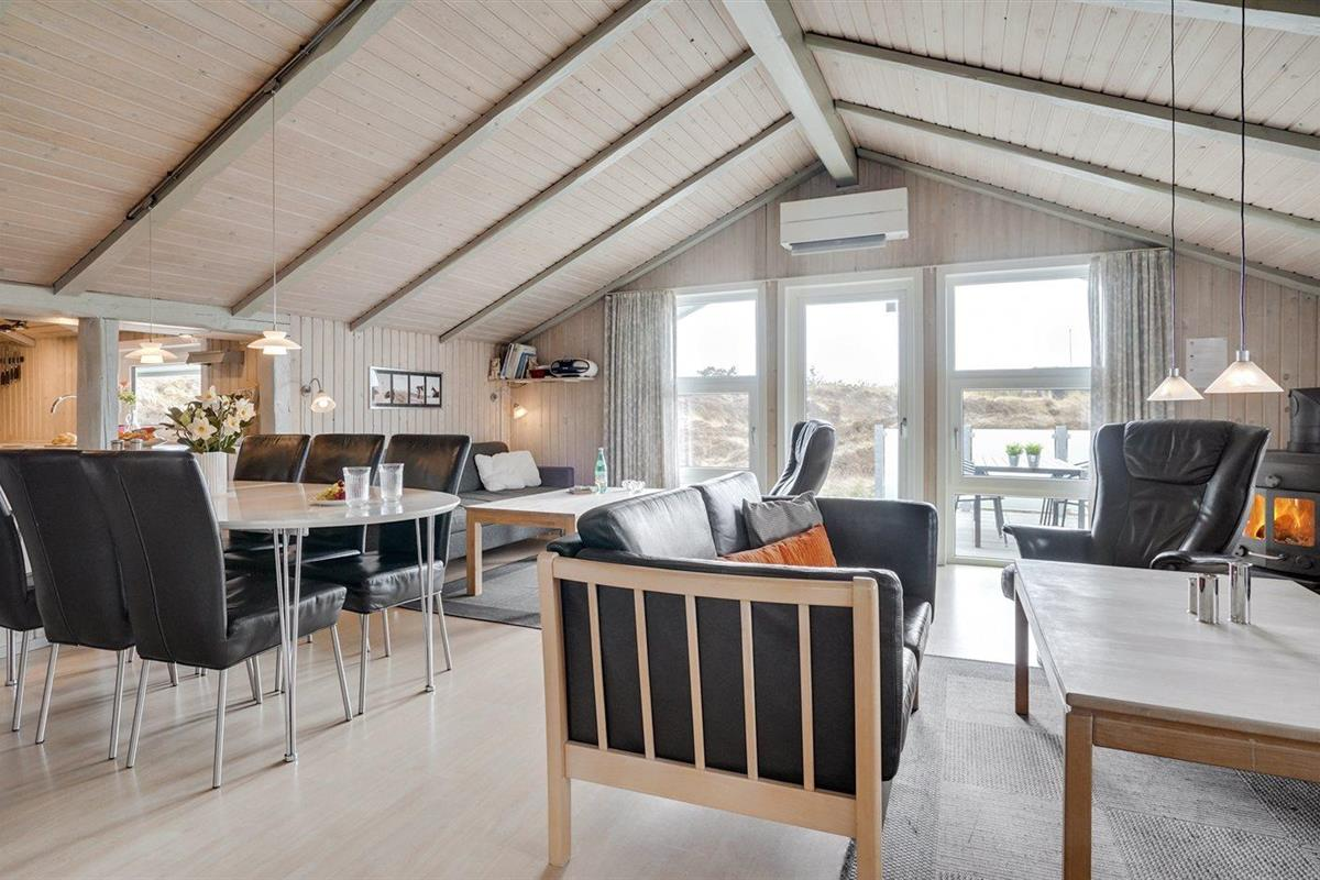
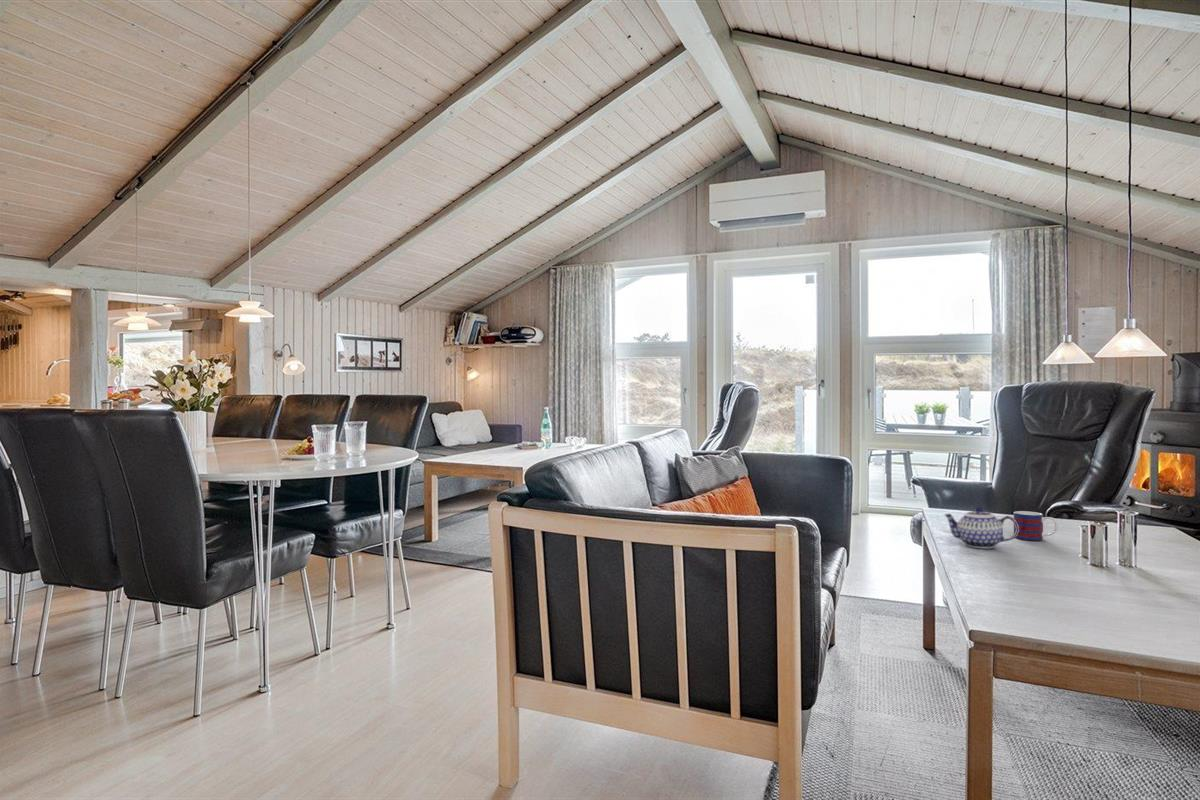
+ teapot [943,505,1019,549]
+ mug [1013,510,1059,542]
